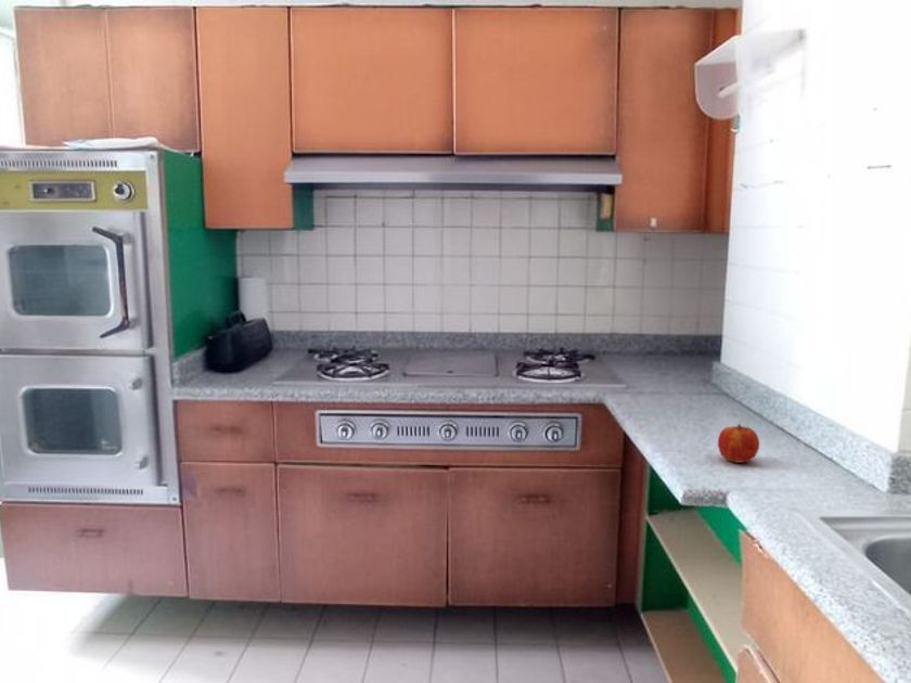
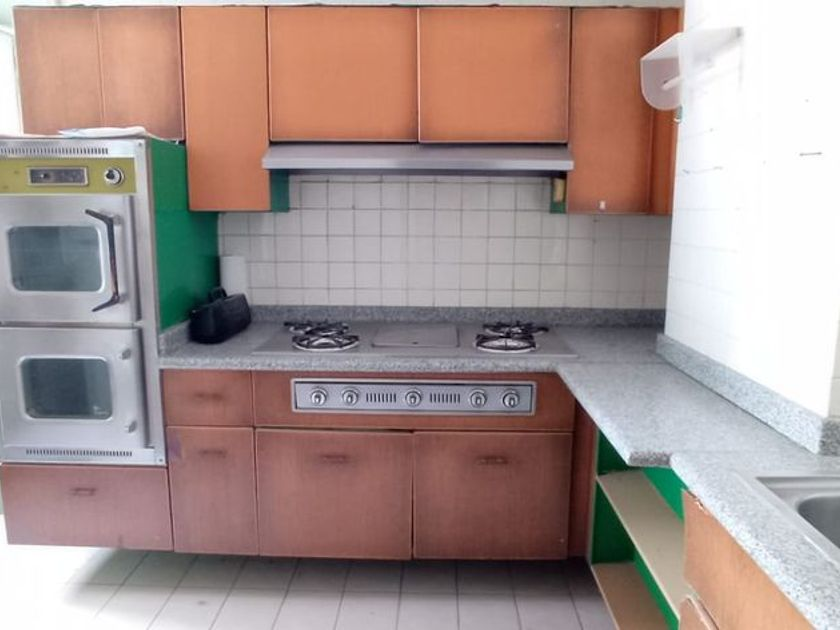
- fruit [717,423,760,464]
